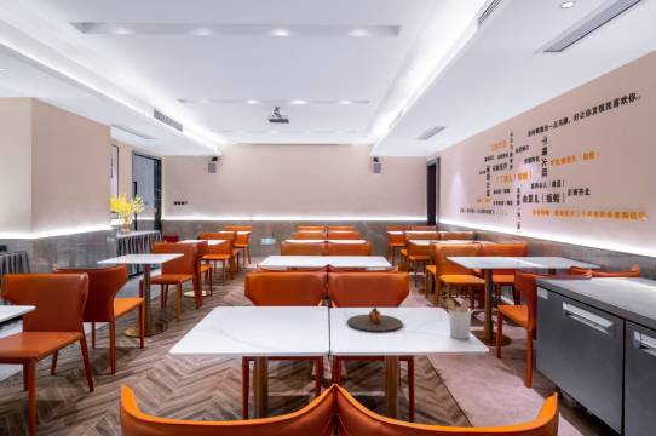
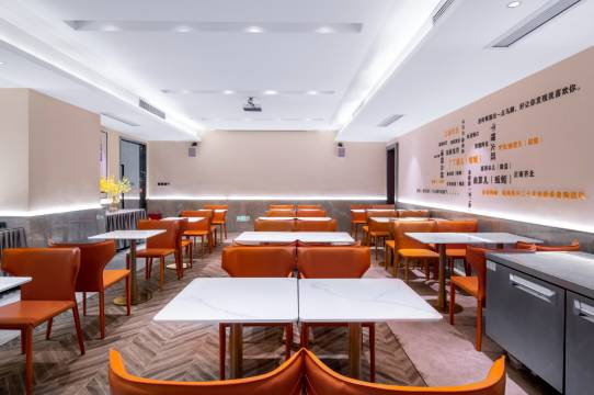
- utensil holder [438,297,472,340]
- plate [346,306,404,333]
